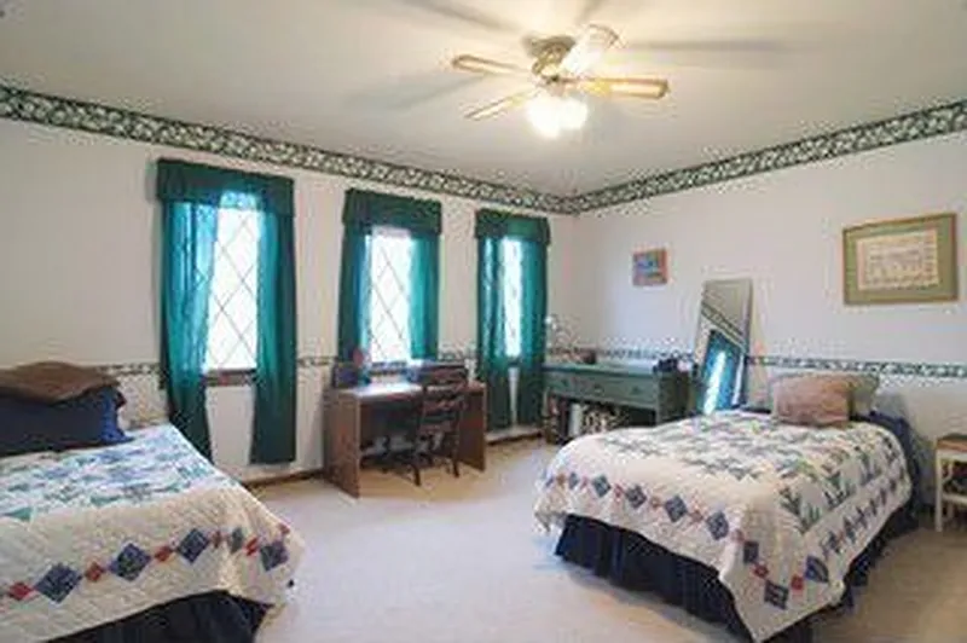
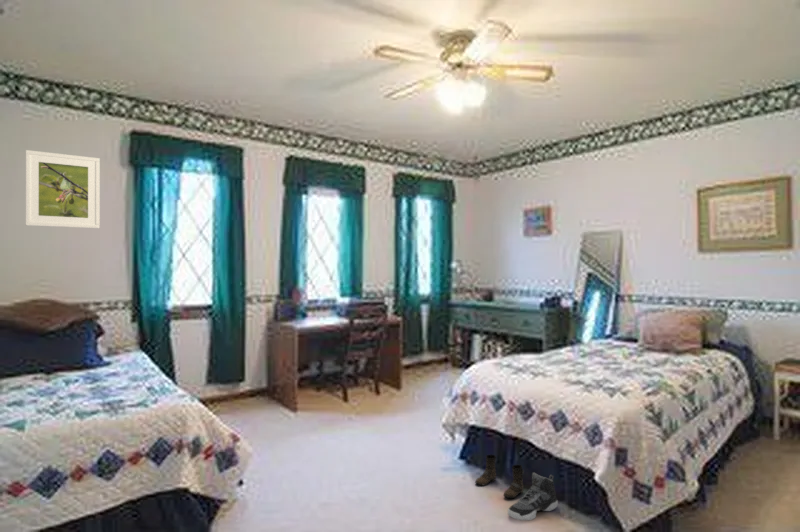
+ boots [474,453,525,499]
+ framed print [25,149,101,229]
+ sneaker [507,471,559,521]
